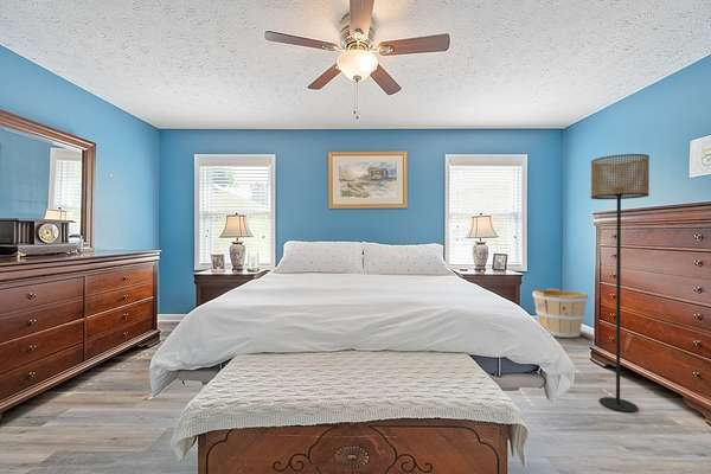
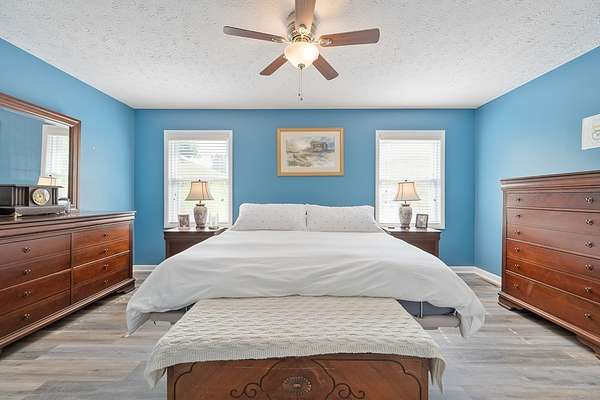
- floor lamp [590,153,651,414]
- wooden bucket [531,288,590,339]
